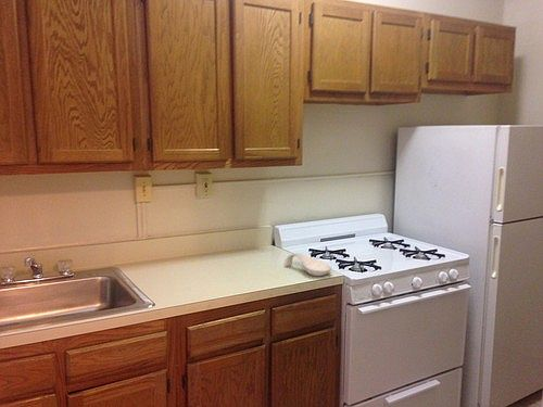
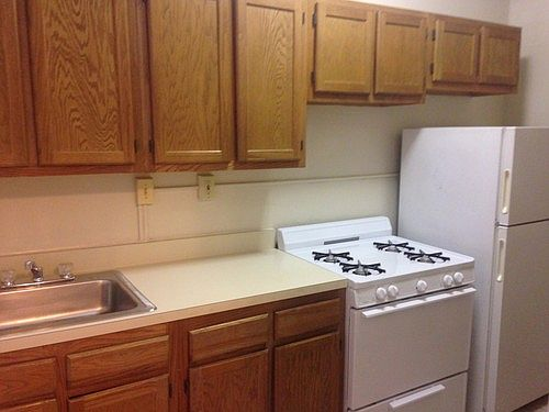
- spoon rest [283,252,332,277]
